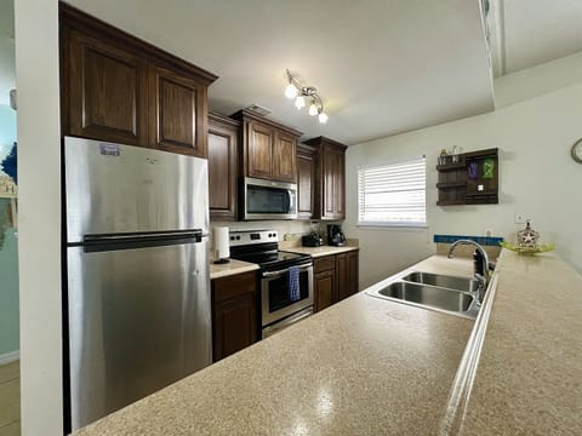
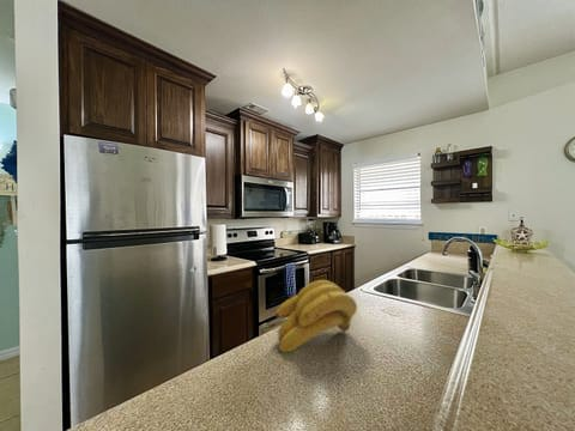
+ banana bunch [274,279,358,353]
